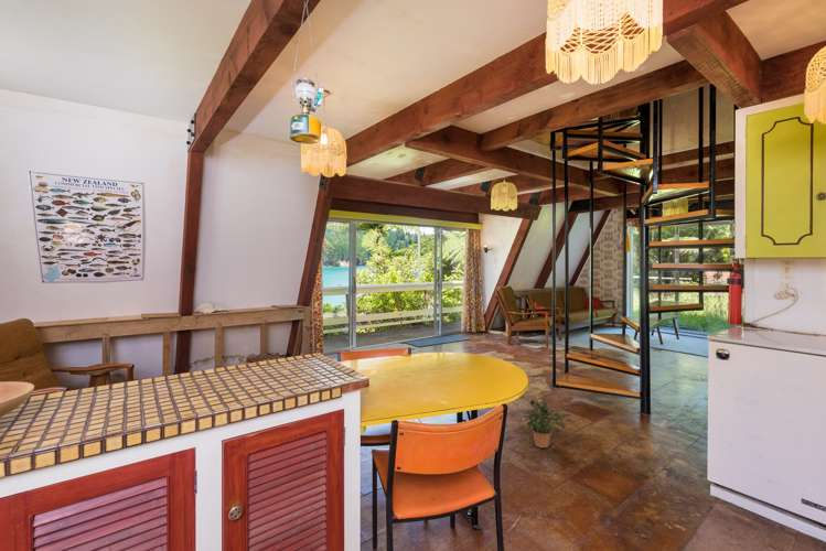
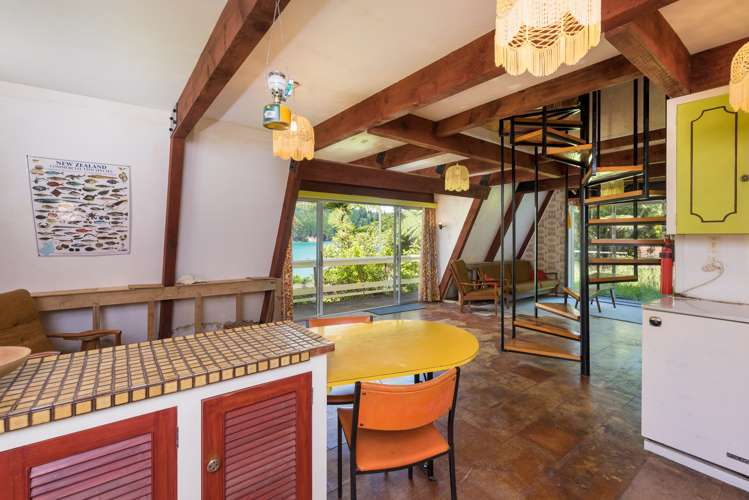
- potted plant [523,399,567,449]
